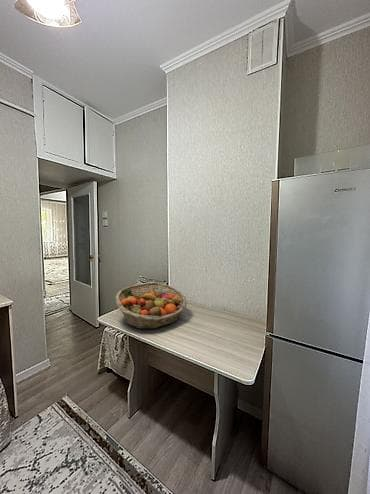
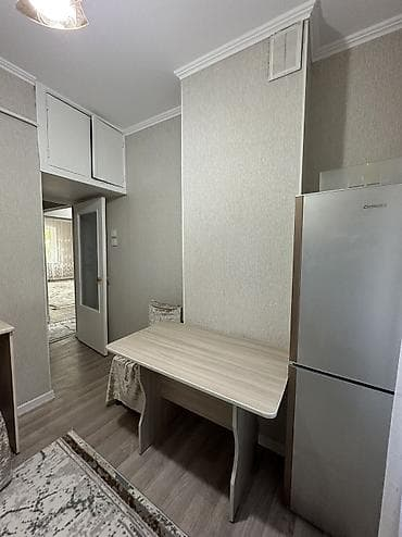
- fruit basket [115,282,188,330]
